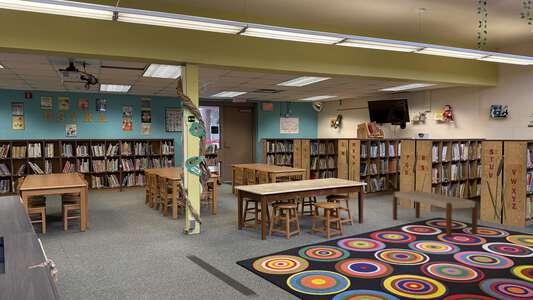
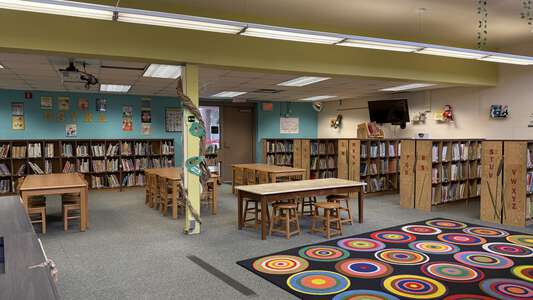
- bench [392,189,479,238]
